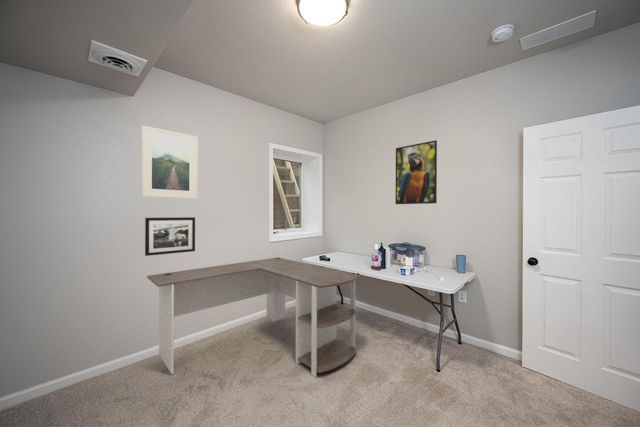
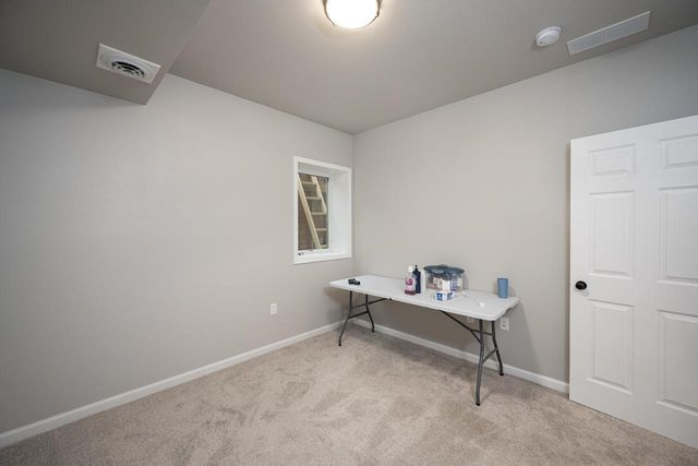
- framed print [395,139,438,205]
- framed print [140,125,199,200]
- desk [146,256,361,378]
- picture frame [144,216,196,257]
